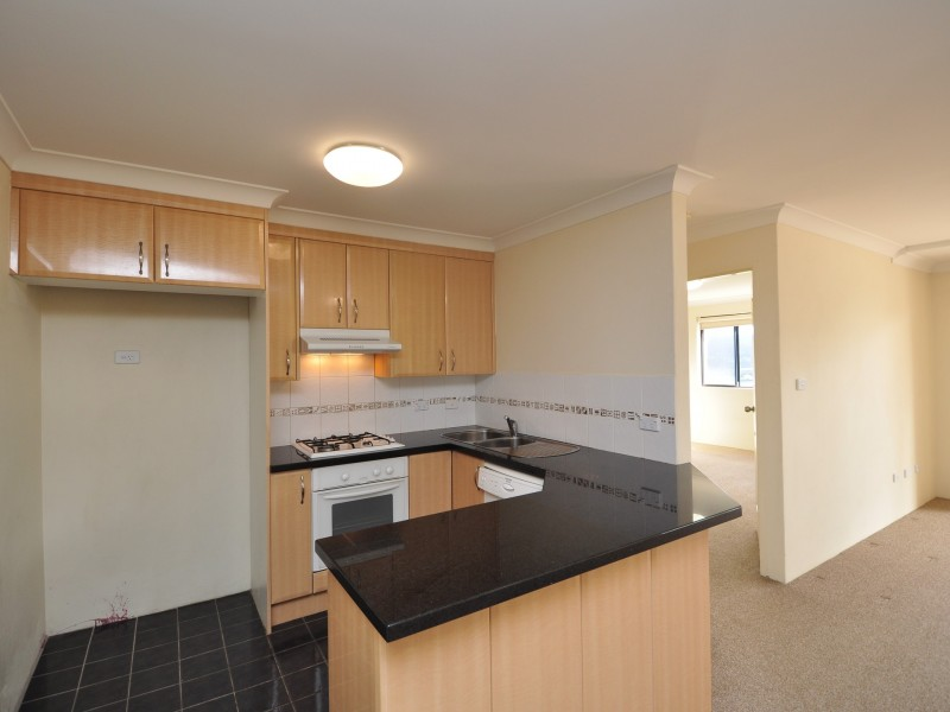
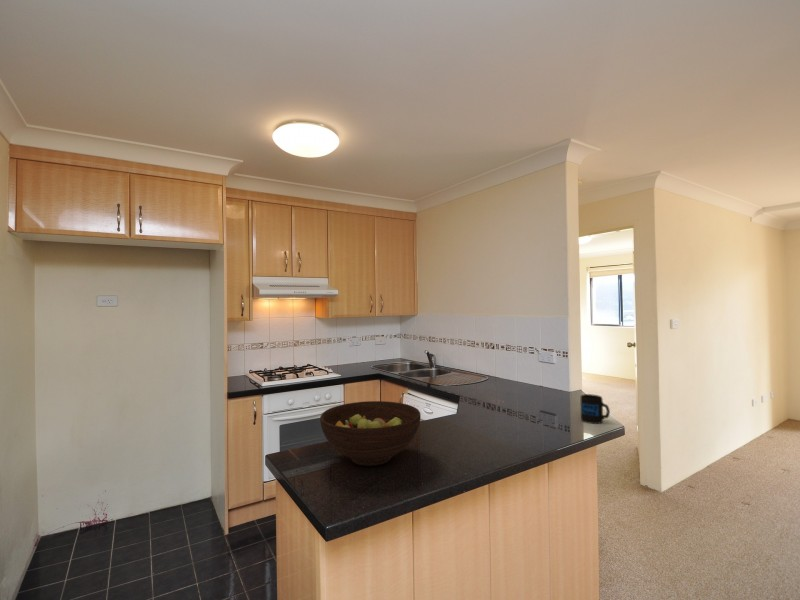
+ mug [580,393,611,425]
+ fruit bowl [319,400,422,467]
